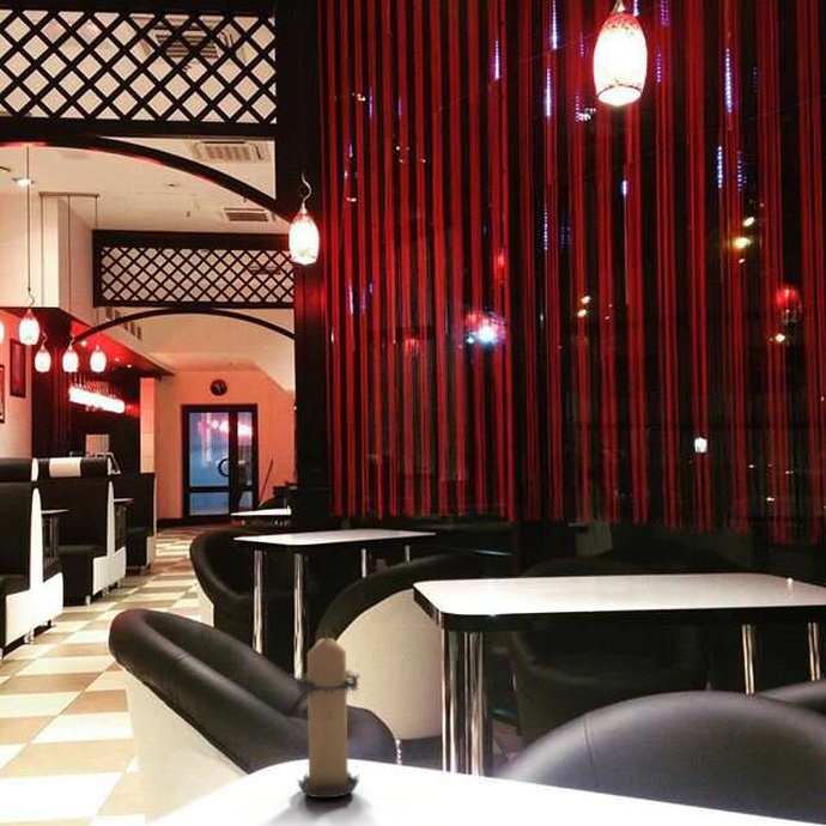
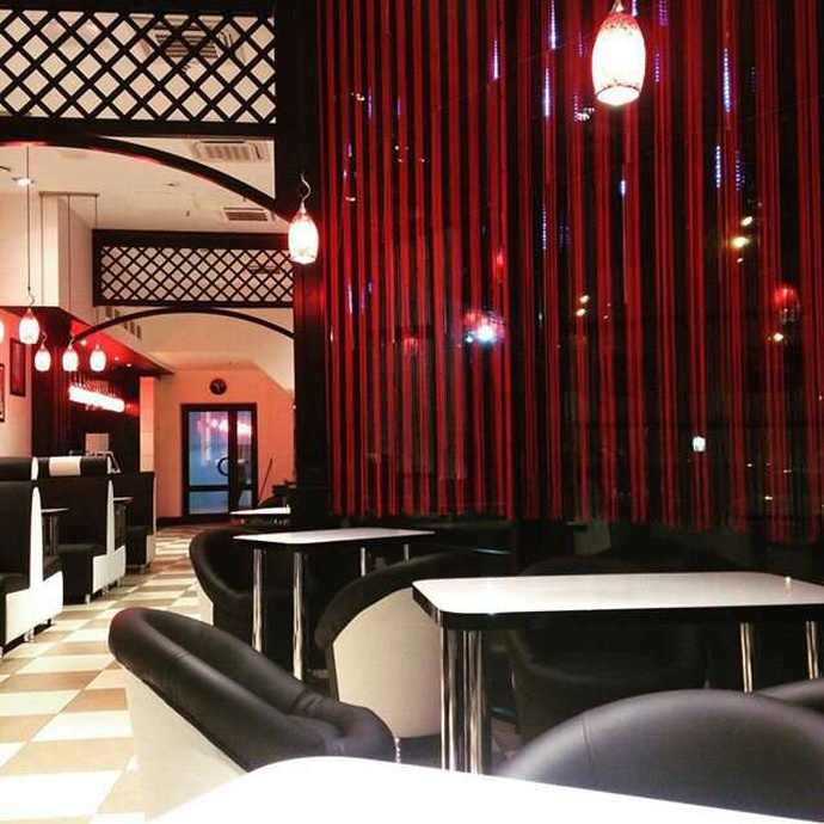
- candle [291,626,364,798]
